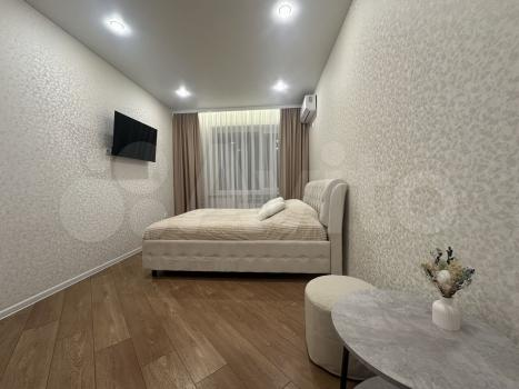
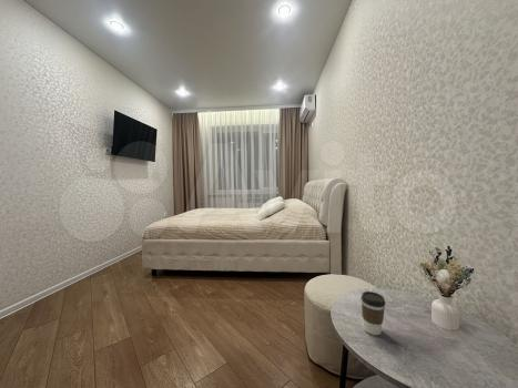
+ coffee cup [359,290,387,336]
